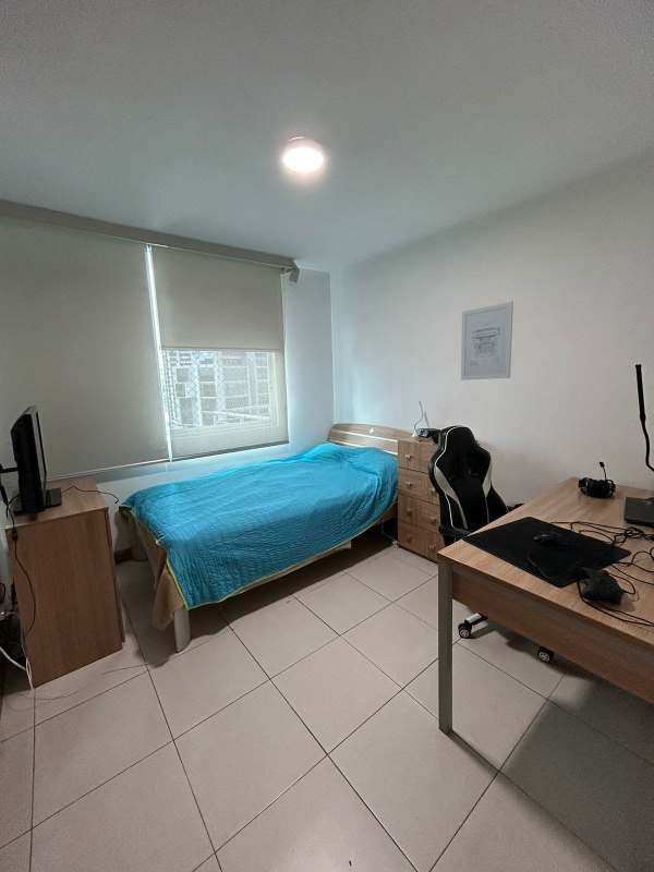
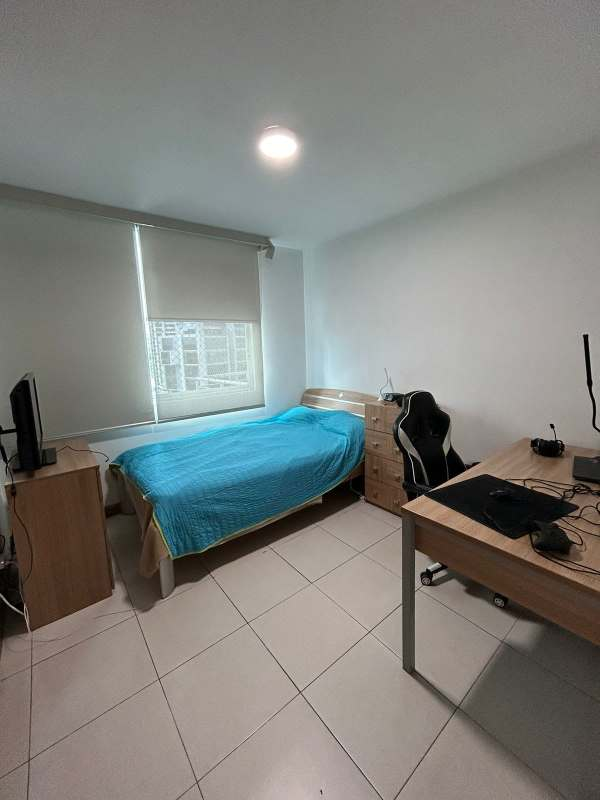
- wall art [460,301,514,382]
